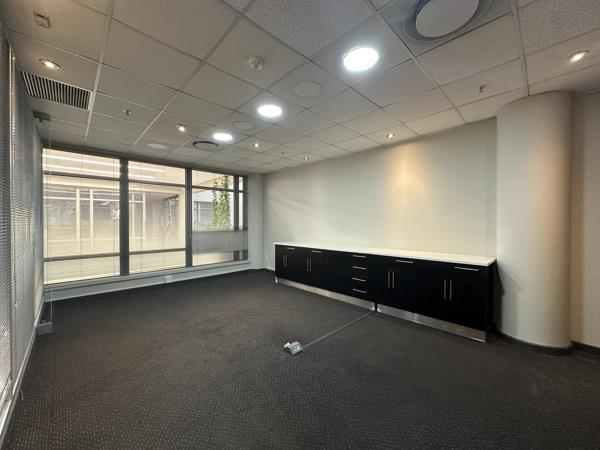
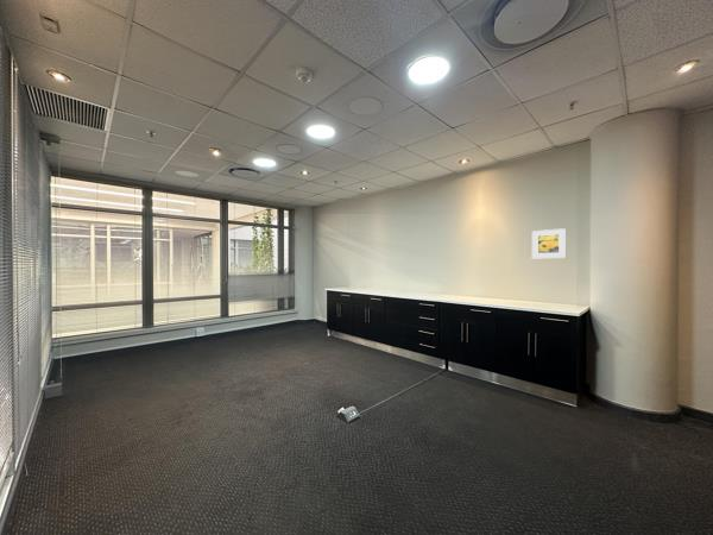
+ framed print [531,227,567,259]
